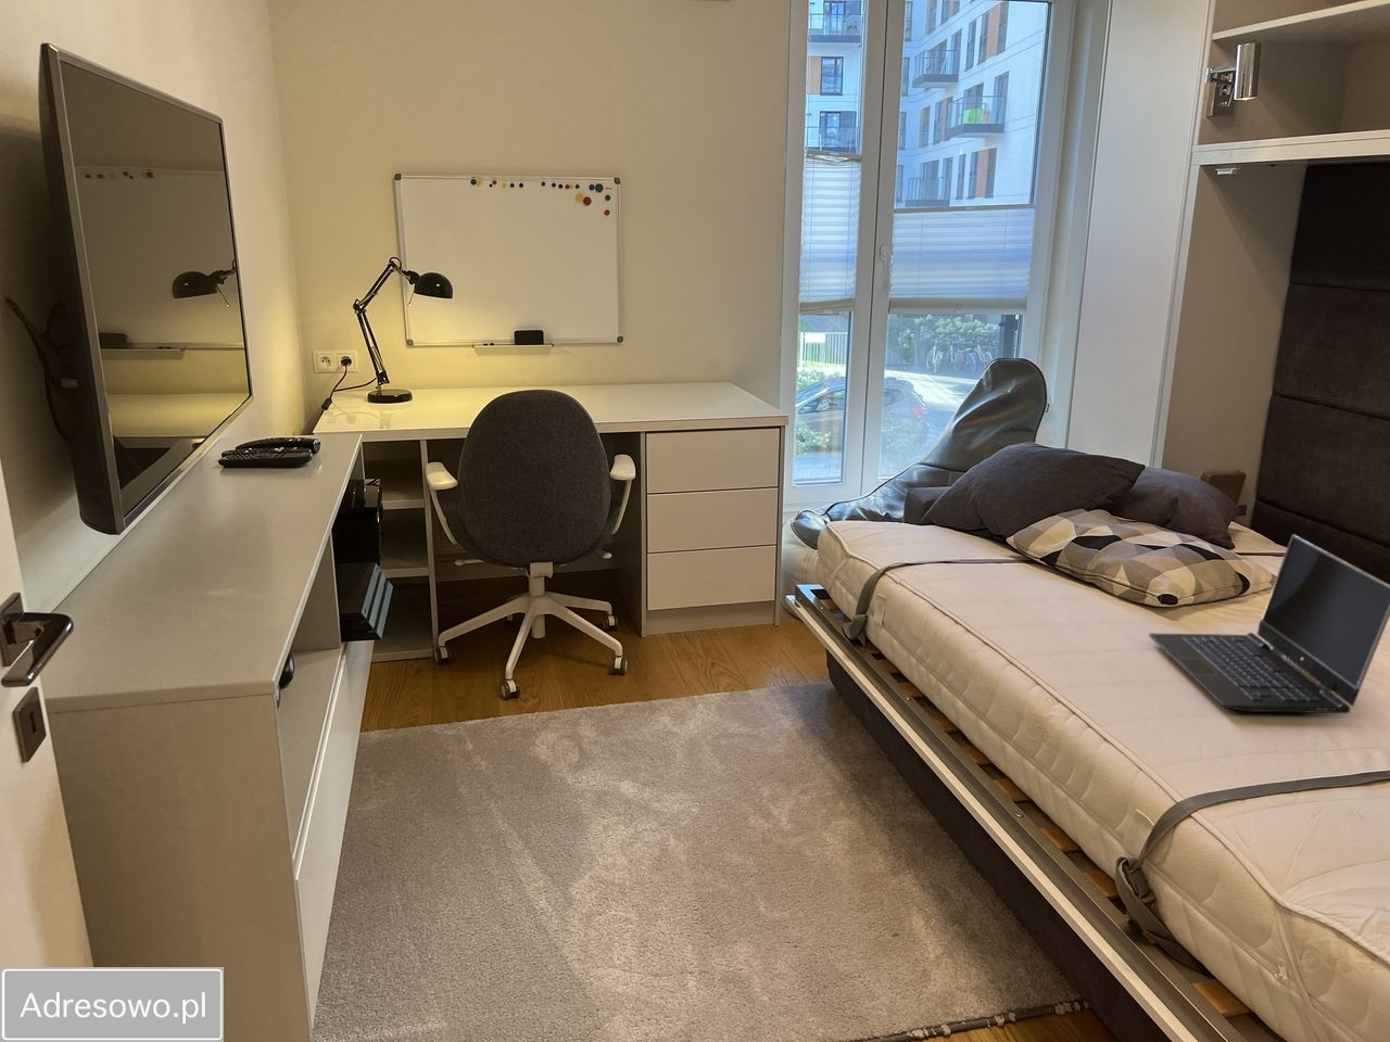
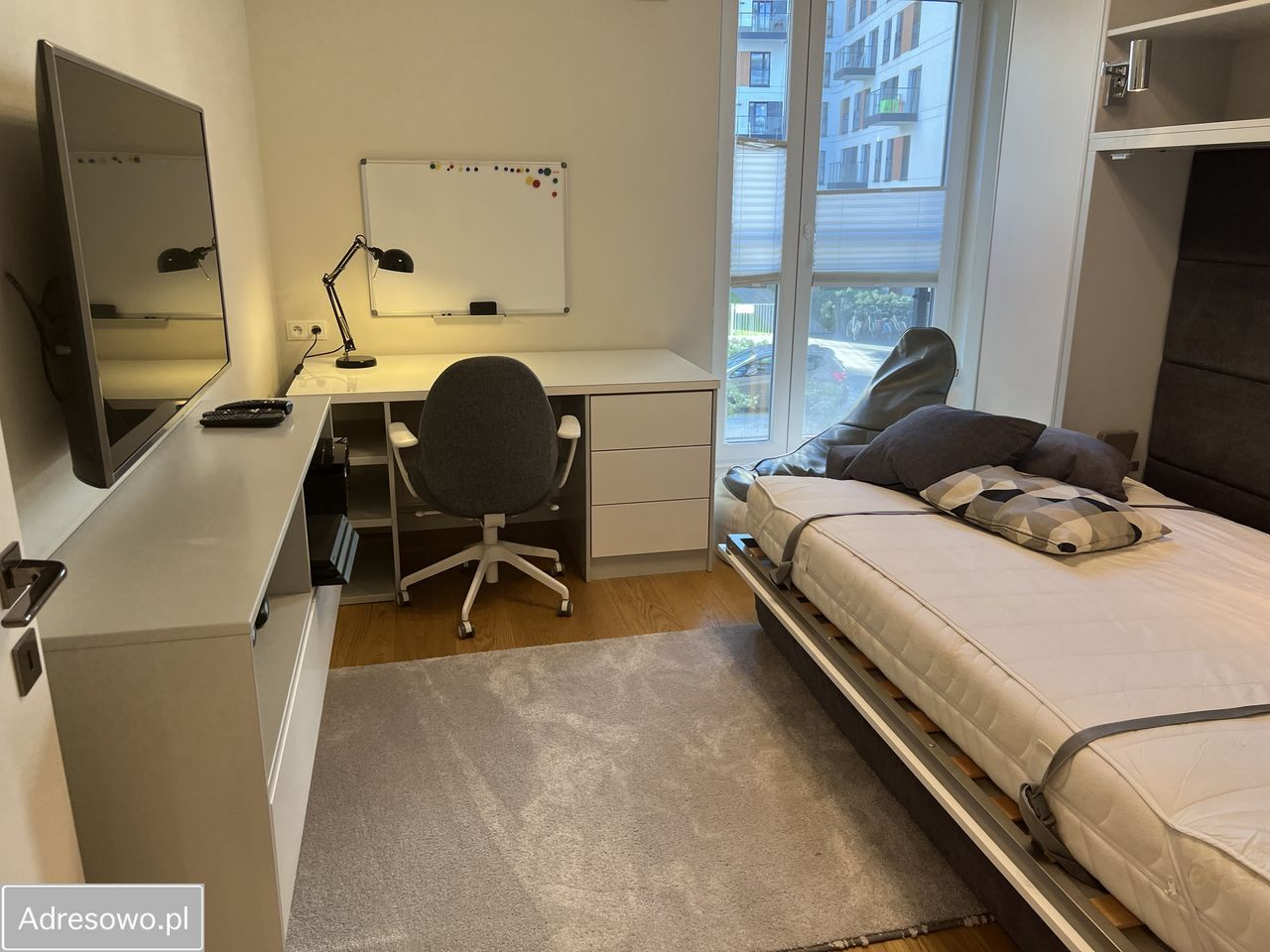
- laptop computer [1148,534,1390,715]
